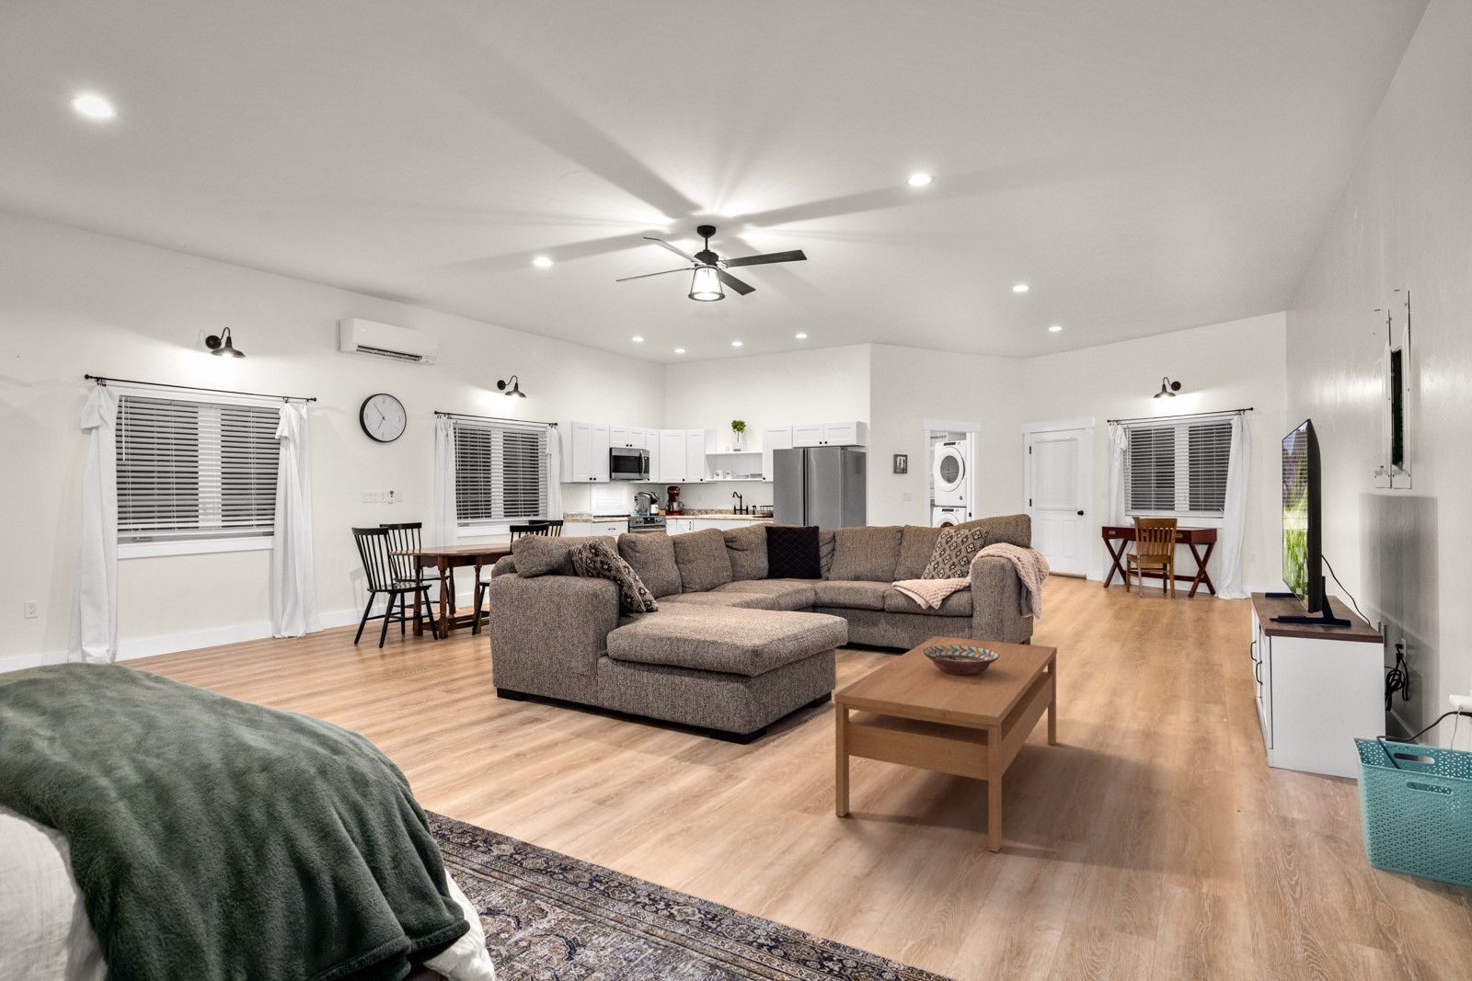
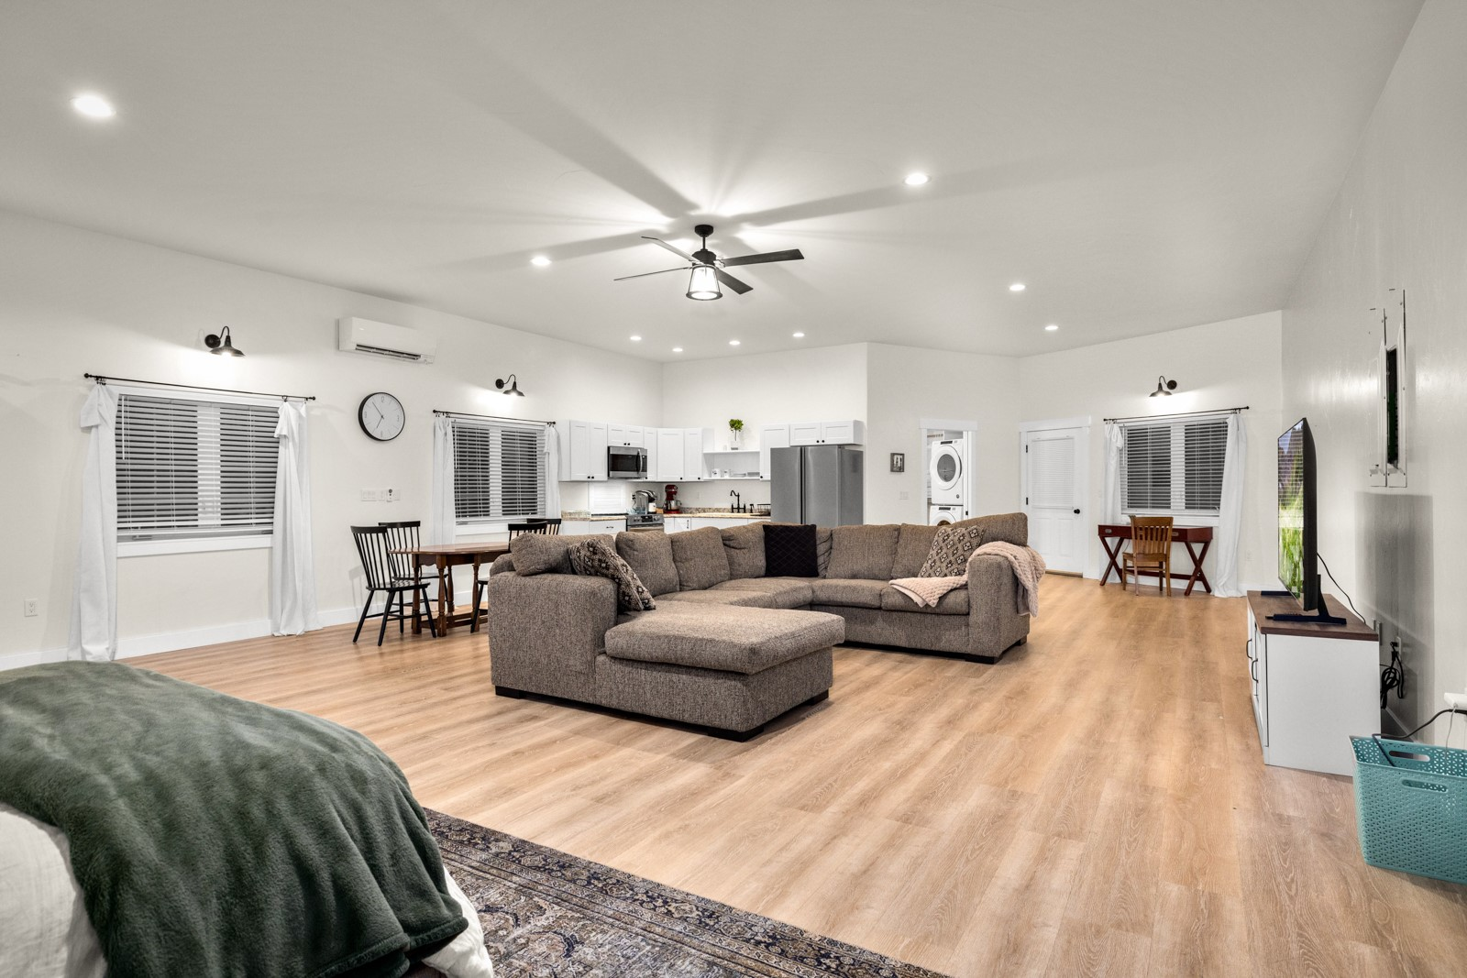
- coffee table [833,635,1058,853]
- decorative bowl [923,645,999,674]
